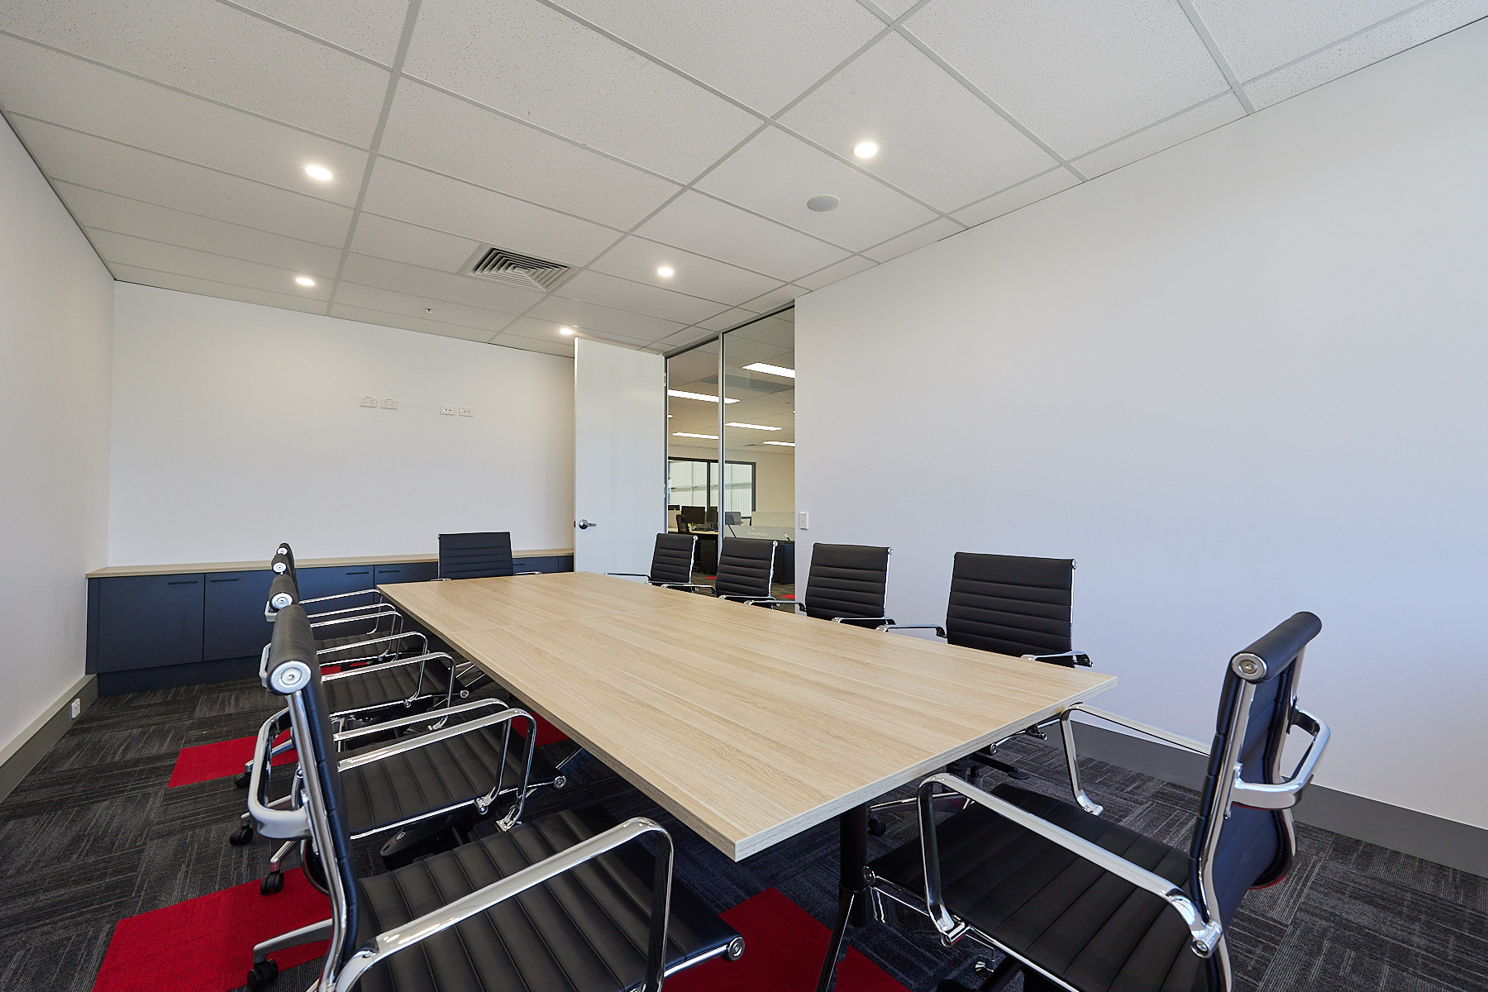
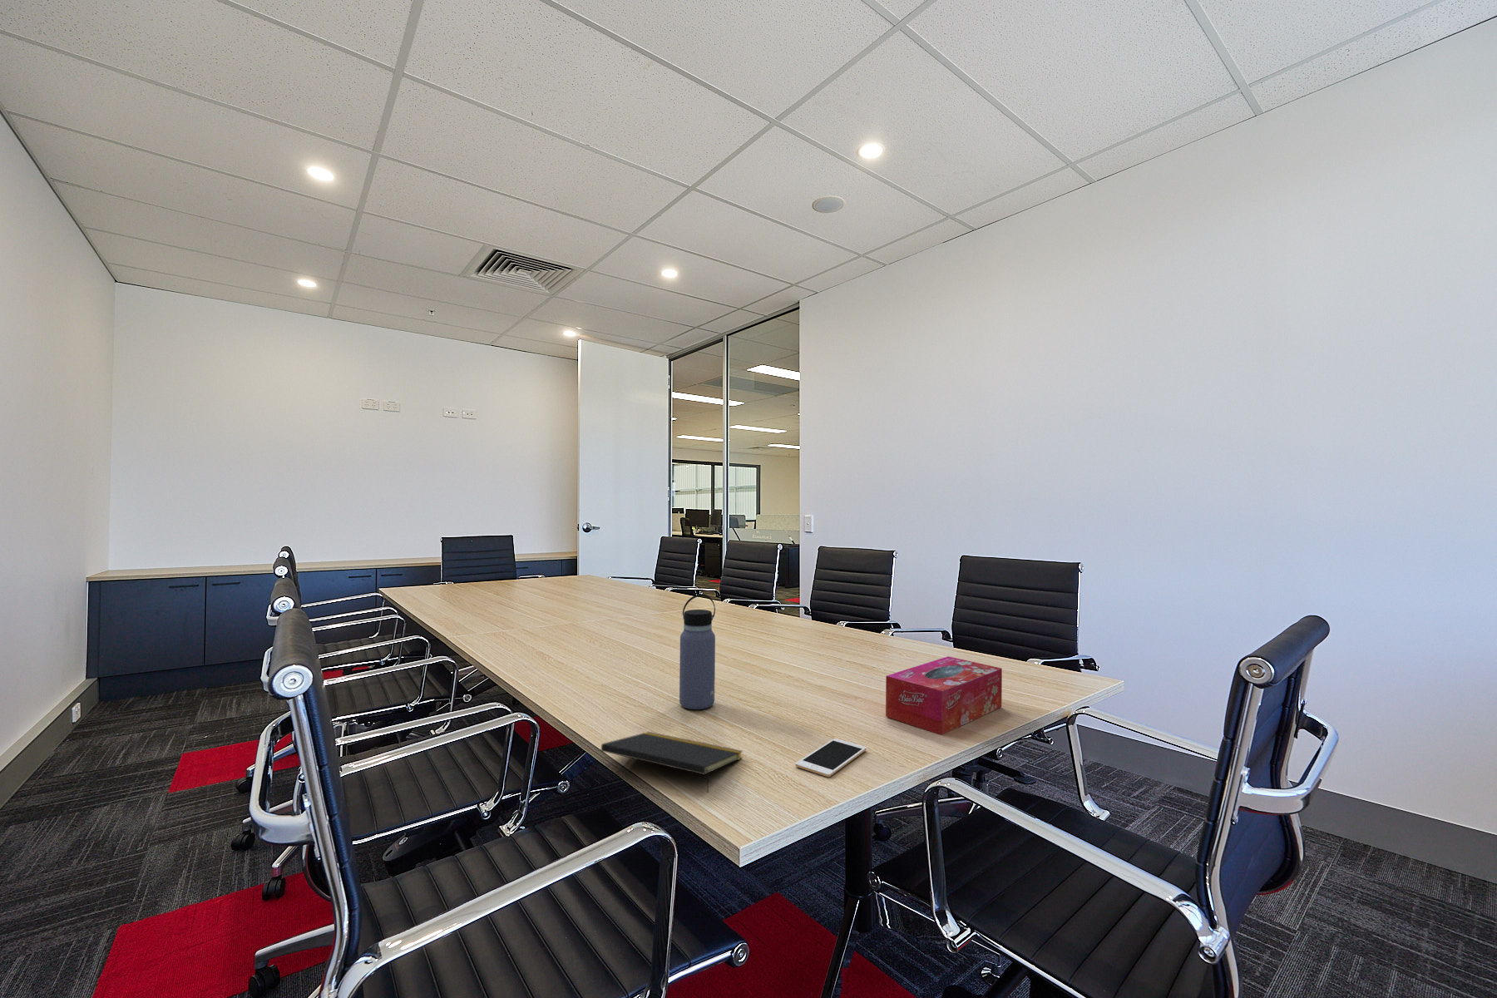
+ notepad [600,731,744,793]
+ cell phone [795,737,868,777]
+ water bottle [678,594,716,711]
+ tissue box [884,655,1002,736]
